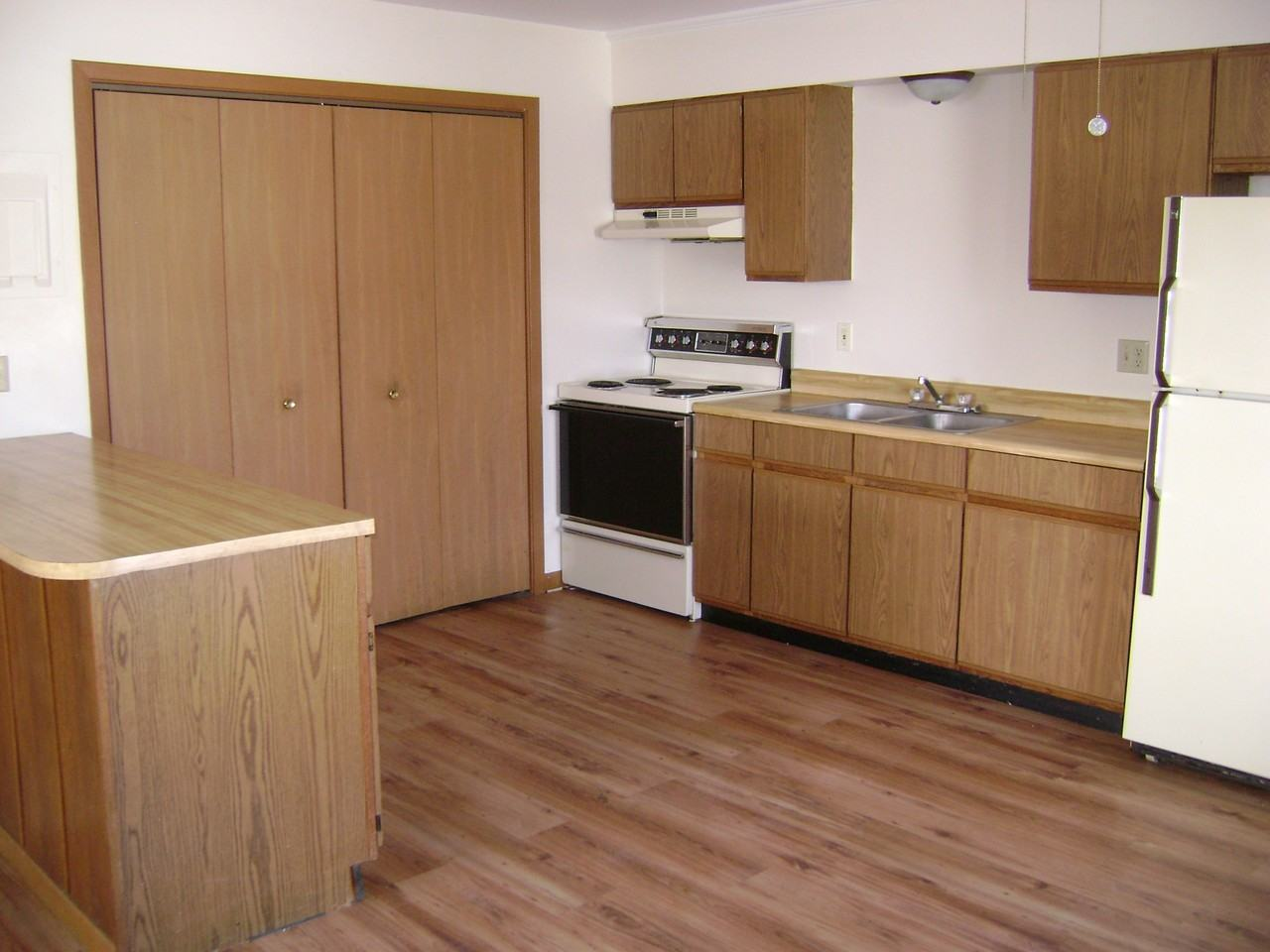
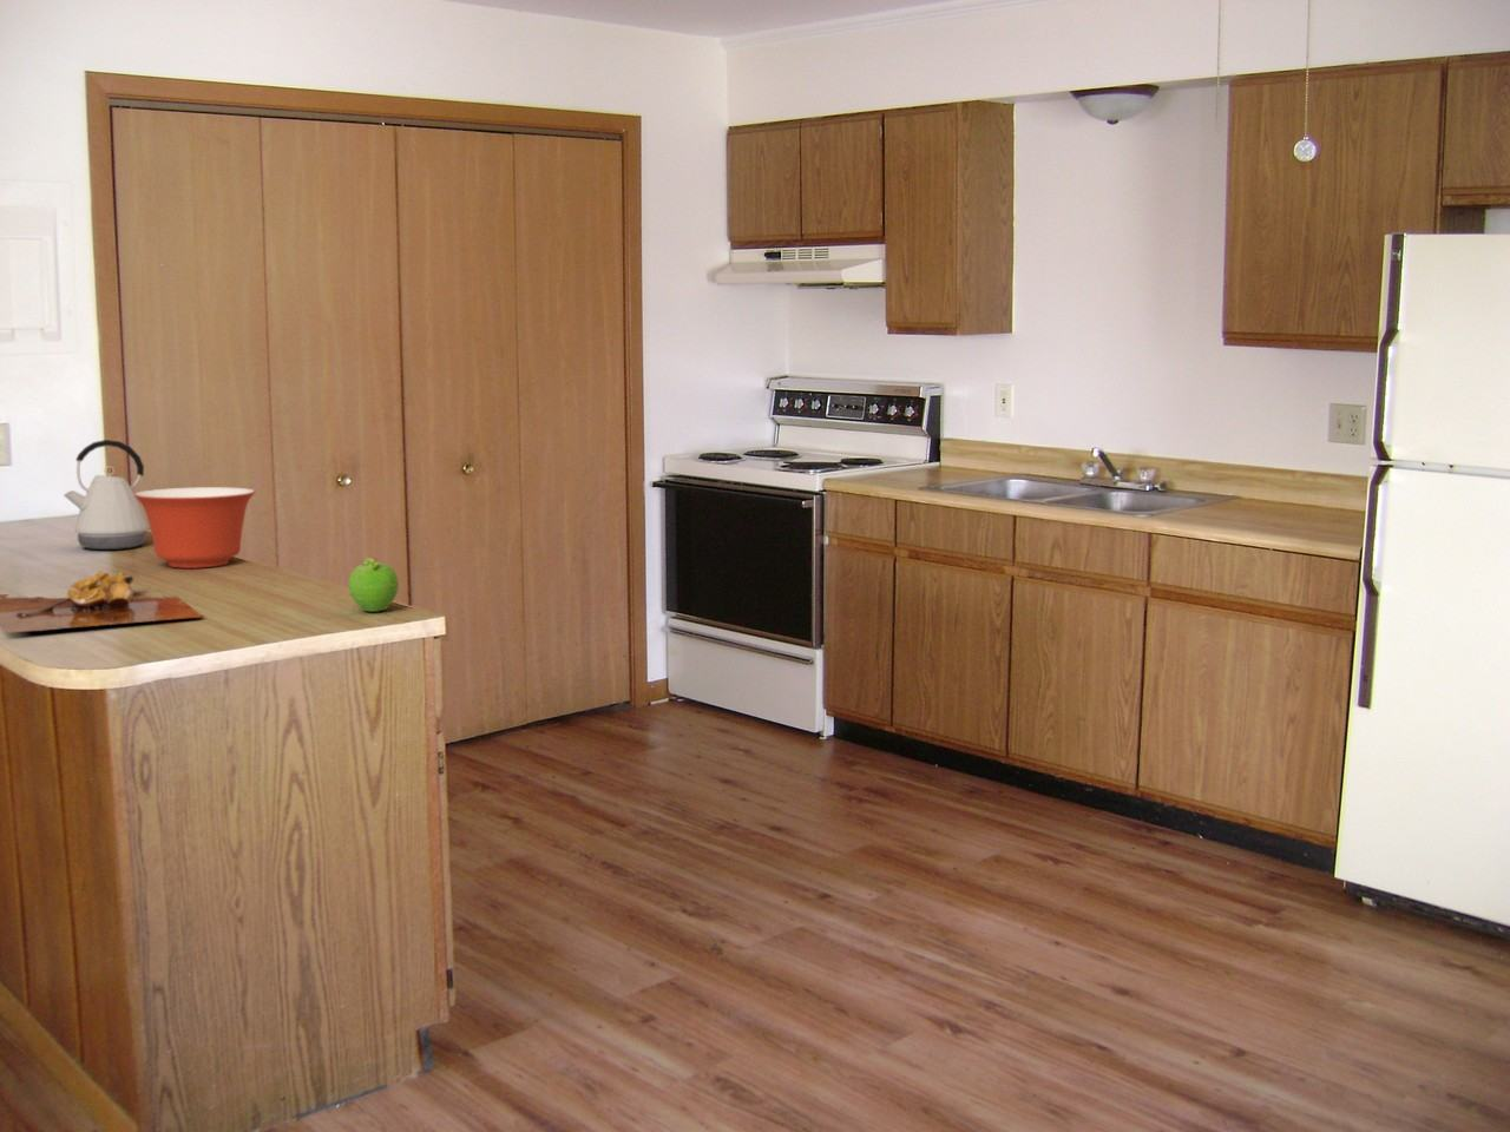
+ mixing bowl [133,486,256,570]
+ kettle [63,439,151,551]
+ cutting board [0,570,205,635]
+ fruit [347,556,399,614]
